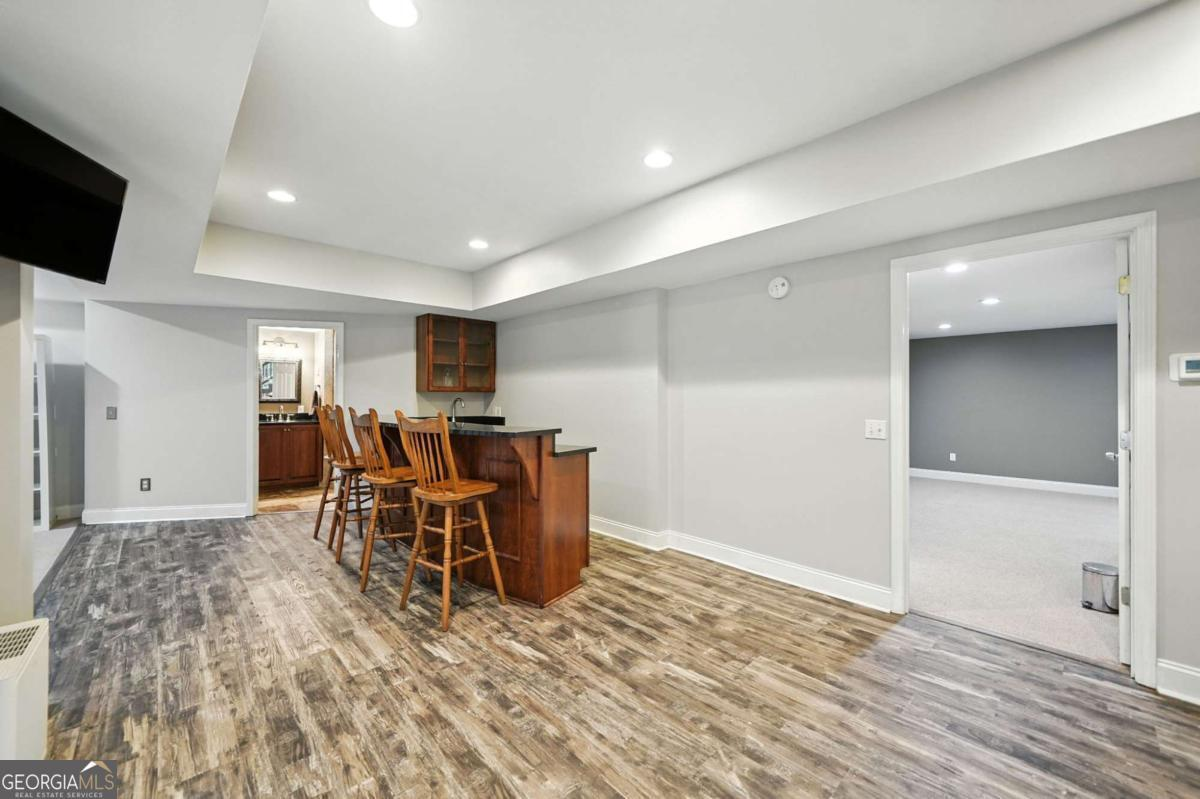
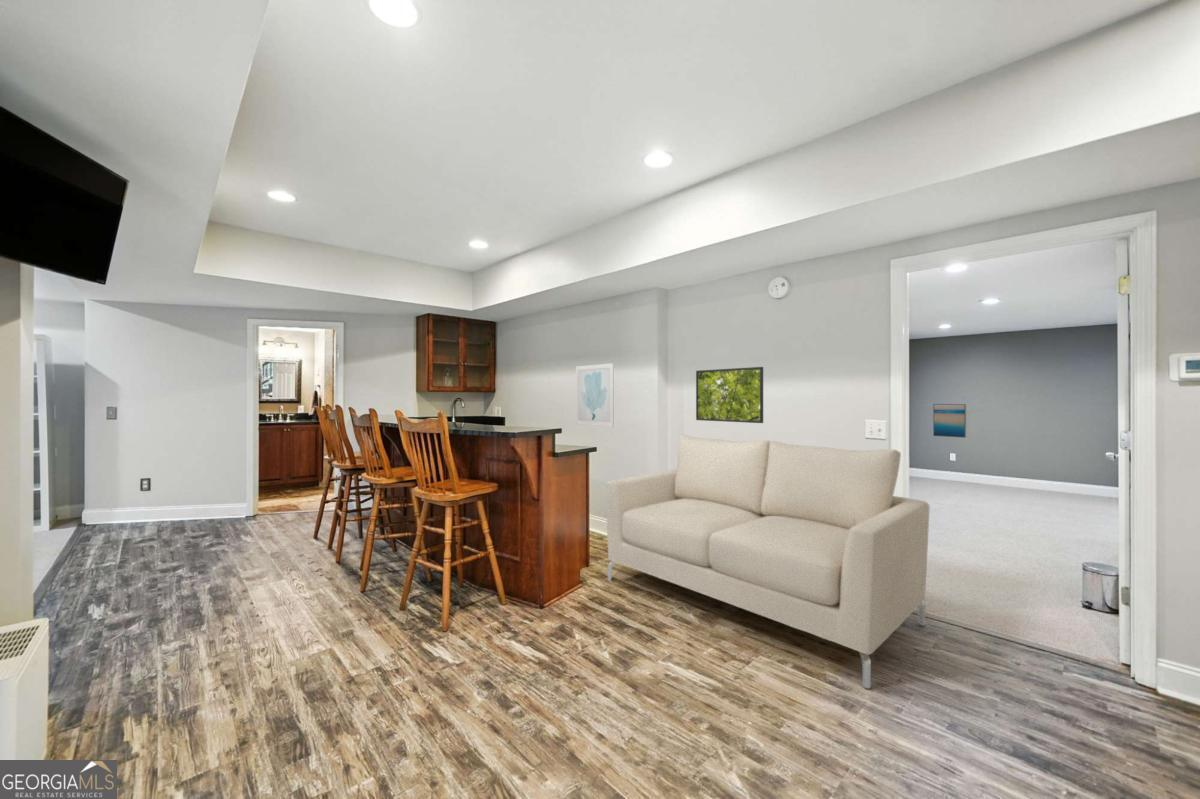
+ sofa [605,434,931,689]
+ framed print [695,366,764,424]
+ wall art [932,403,967,439]
+ wall art [575,362,615,428]
